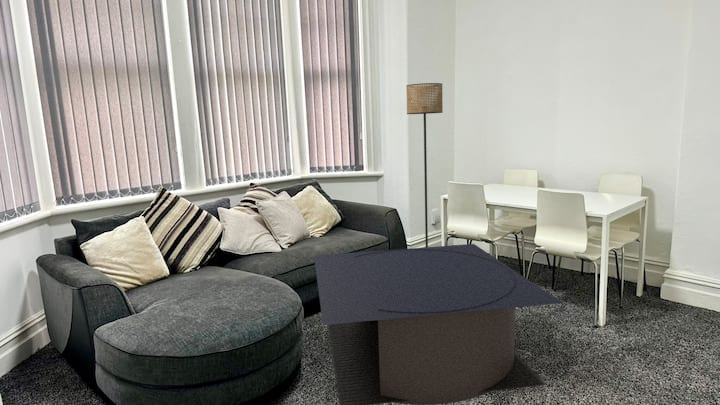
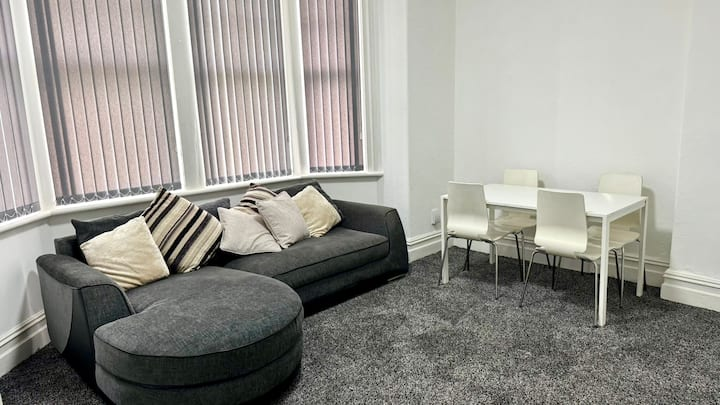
- floor lamp [405,82,444,247]
- coffee table [313,243,563,405]
